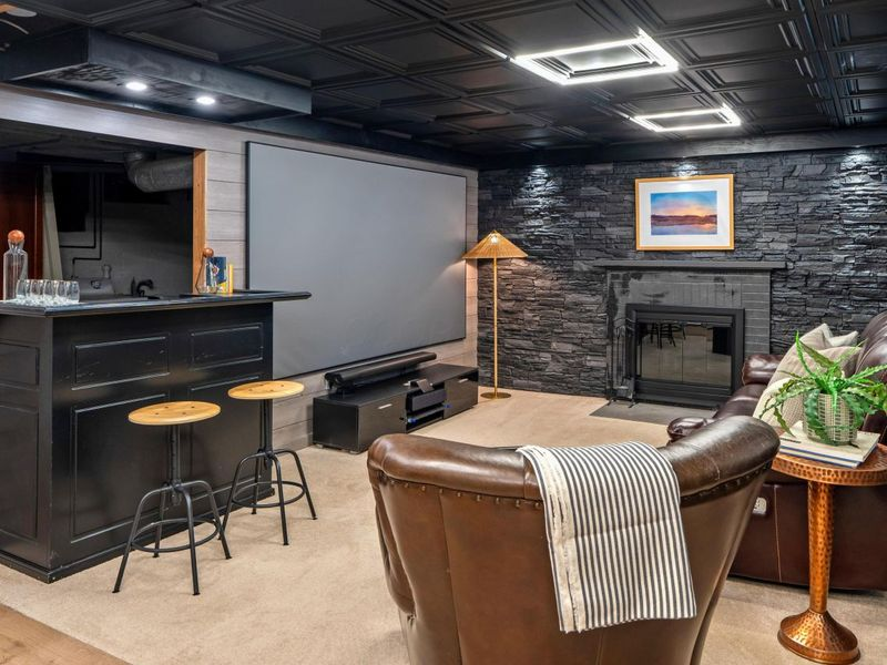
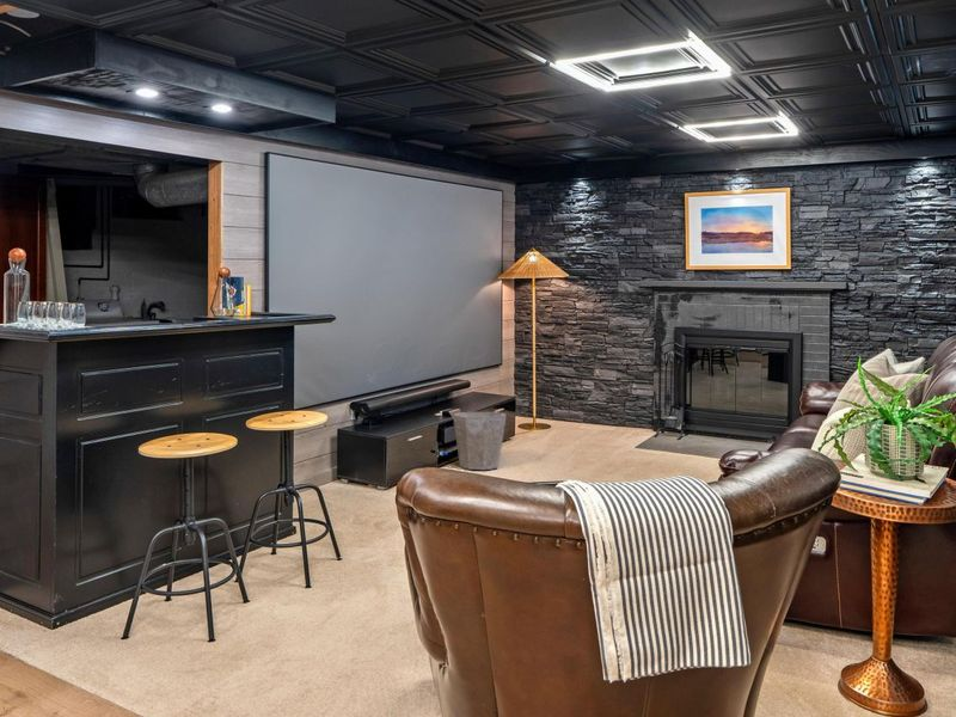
+ waste bin [452,411,508,471]
